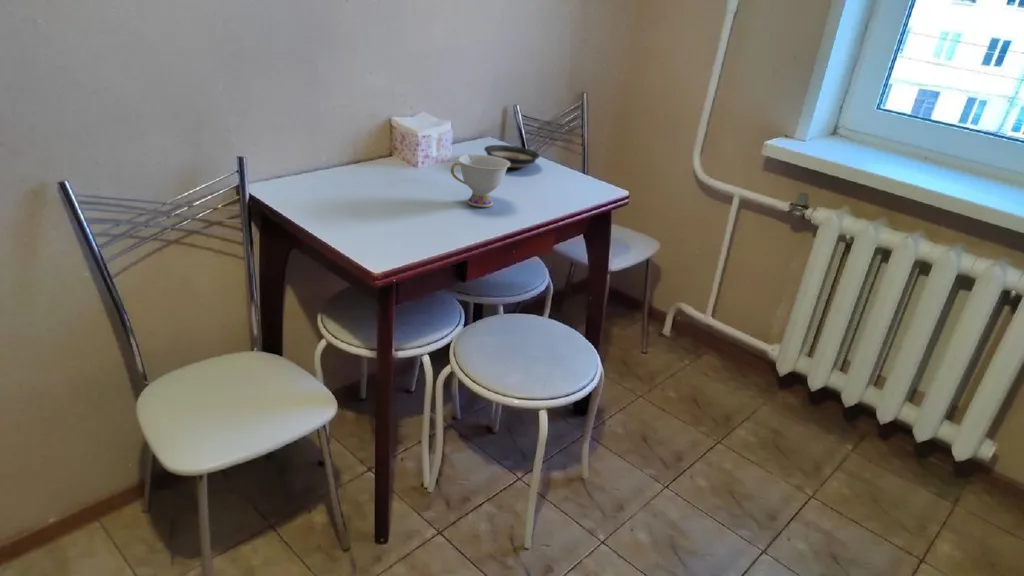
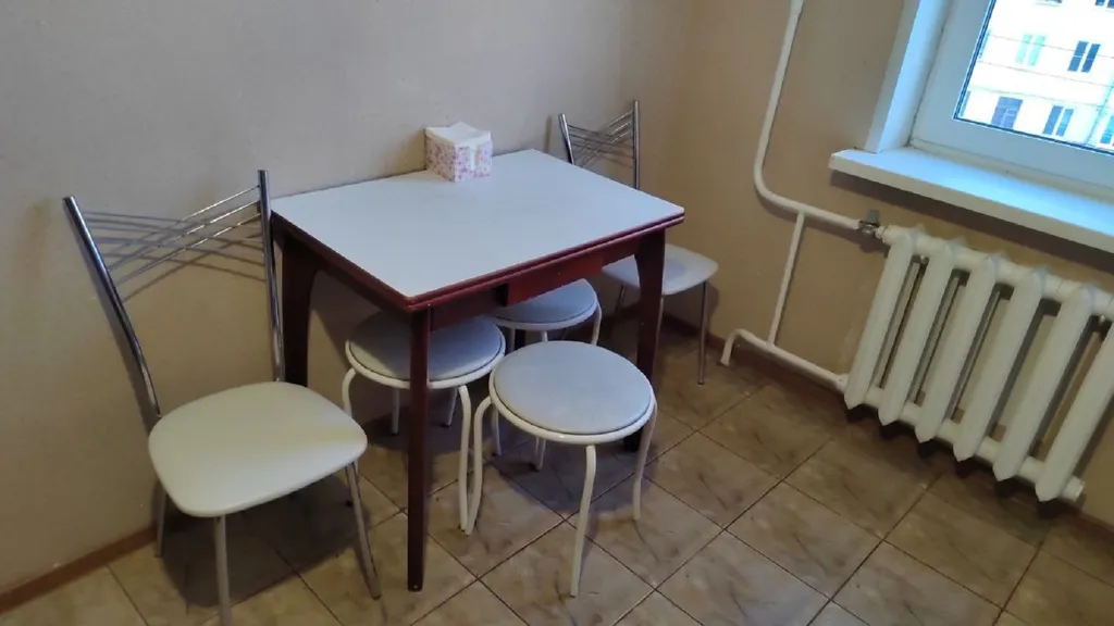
- teacup [450,153,510,208]
- saucer [483,144,541,169]
